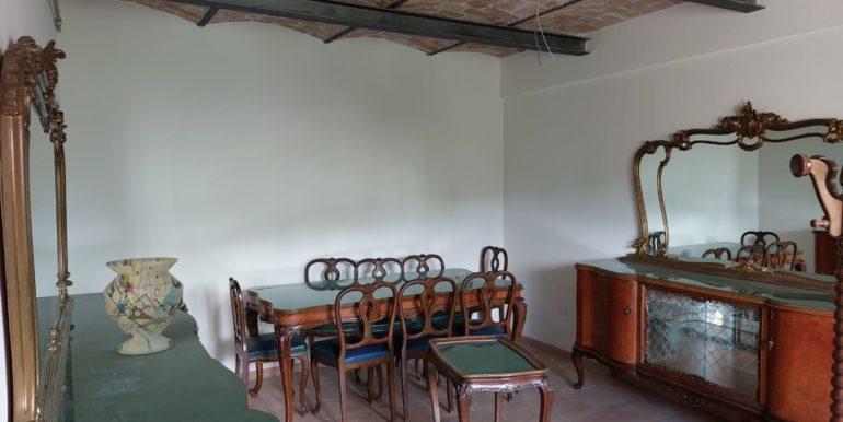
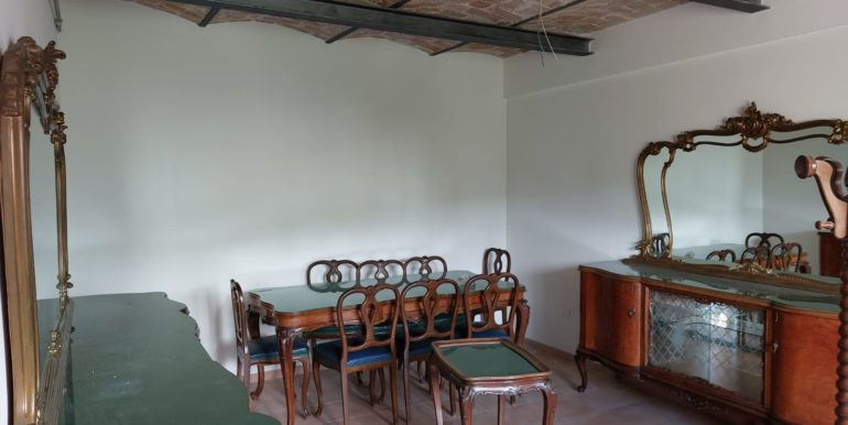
- decorative vase [102,256,184,356]
